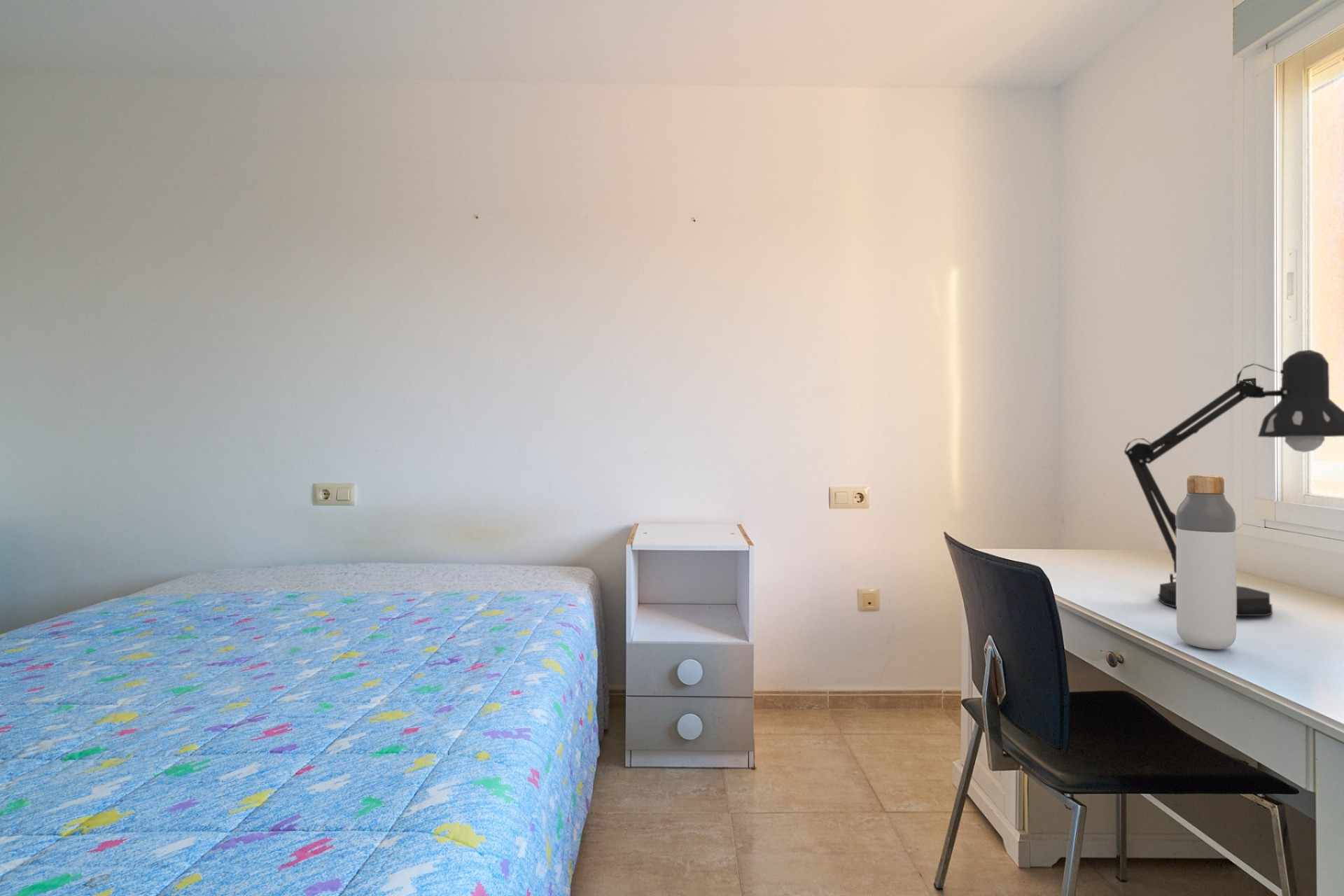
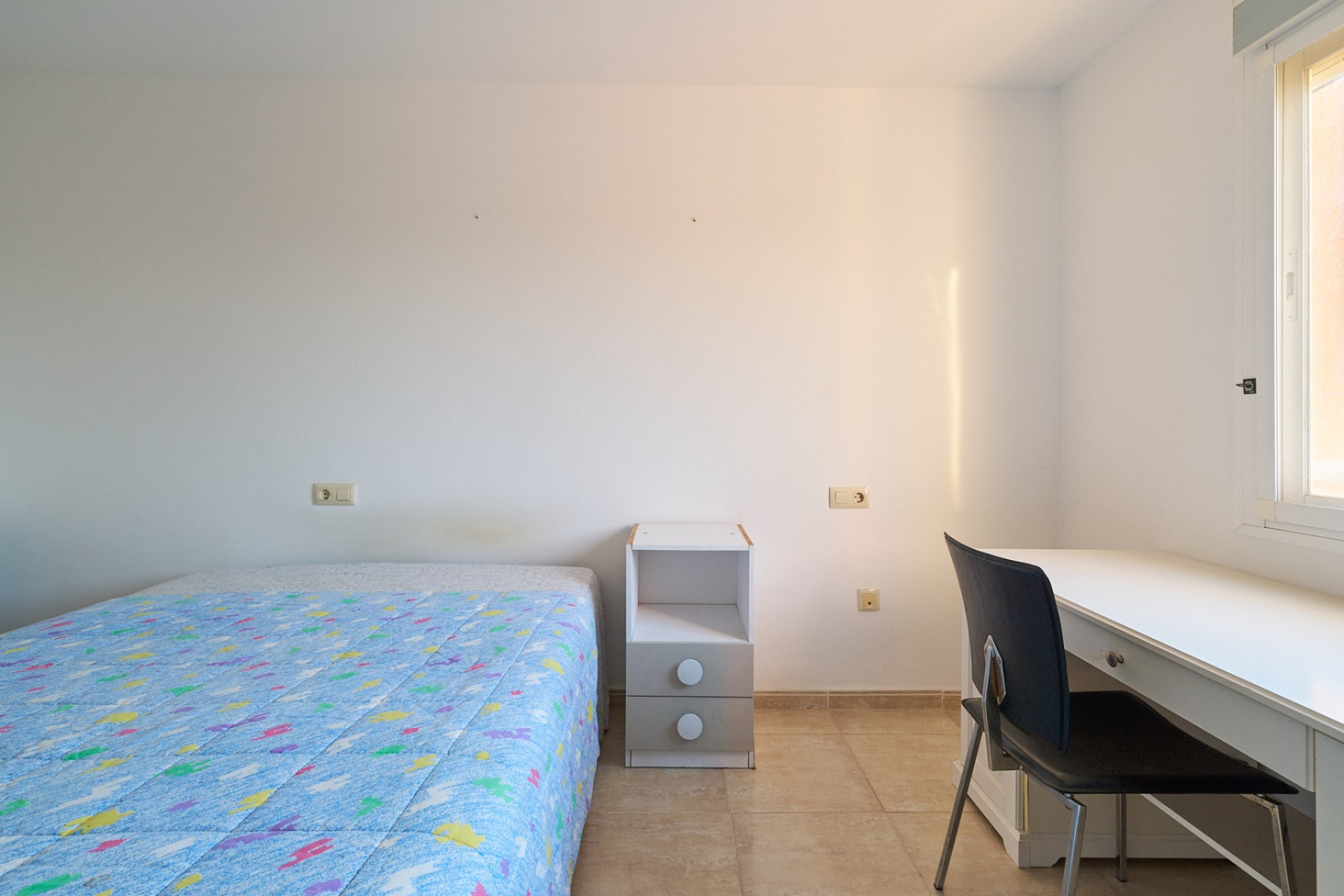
- bottle [1175,475,1237,650]
- desk lamp [1124,349,1344,617]
